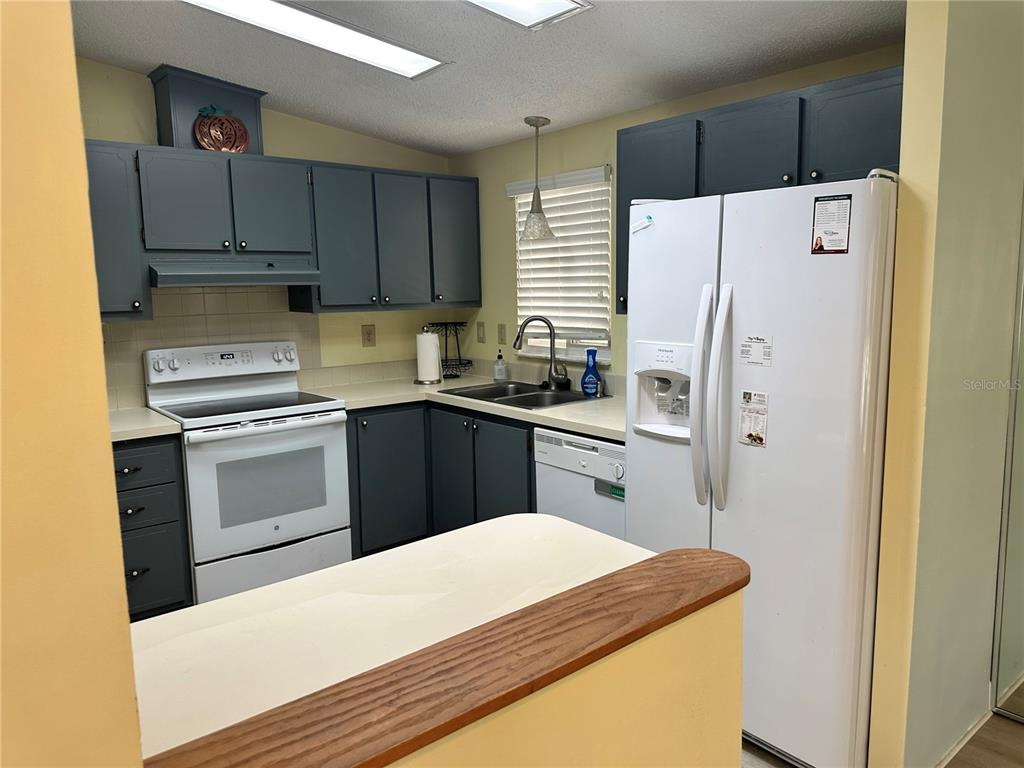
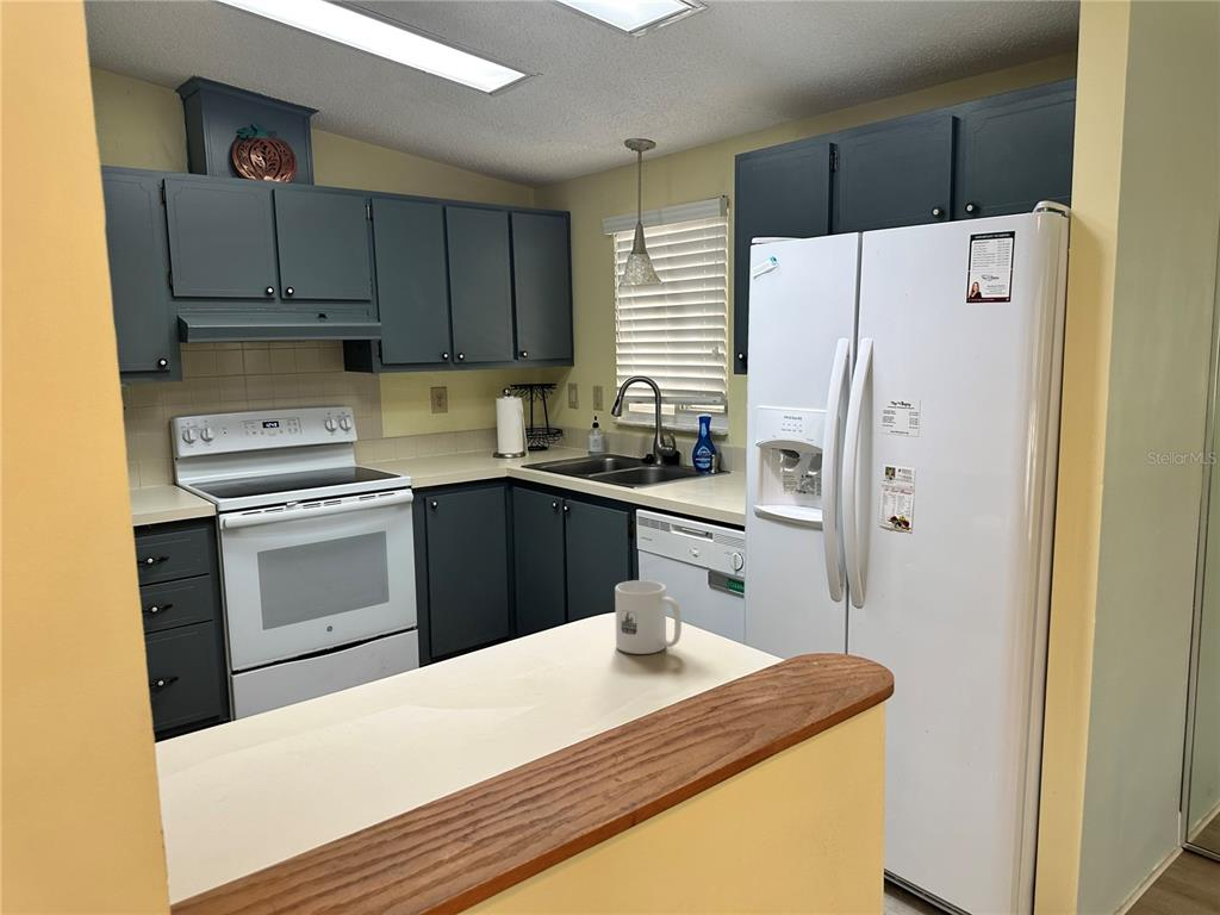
+ mug [614,579,683,655]
